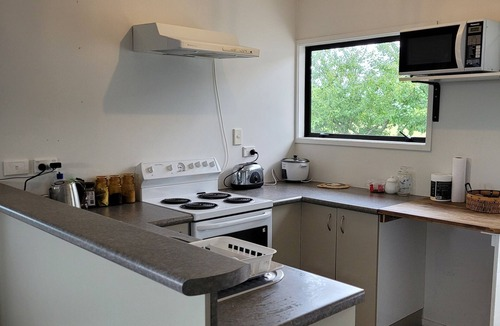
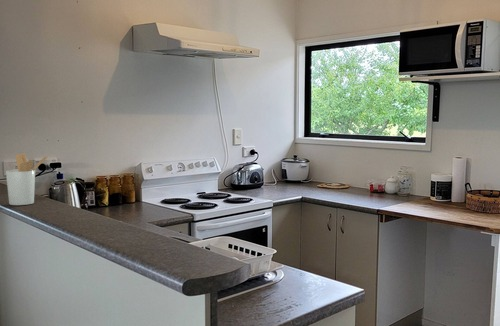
+ utensil holder [5,152,49,206]
